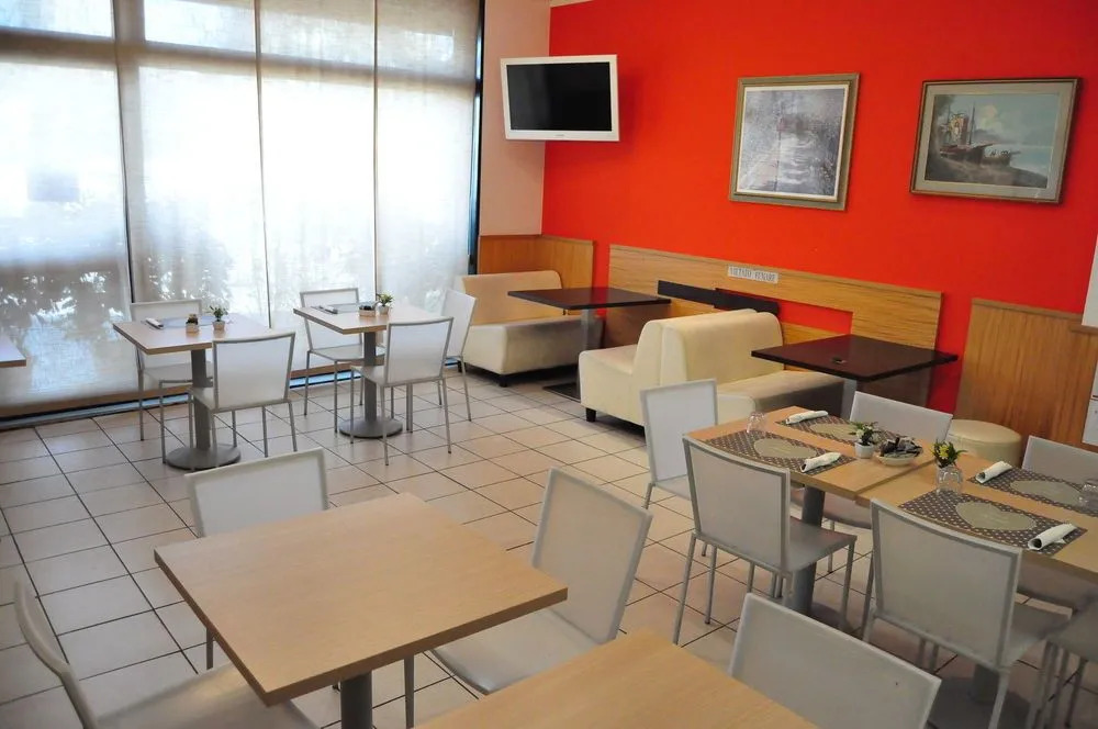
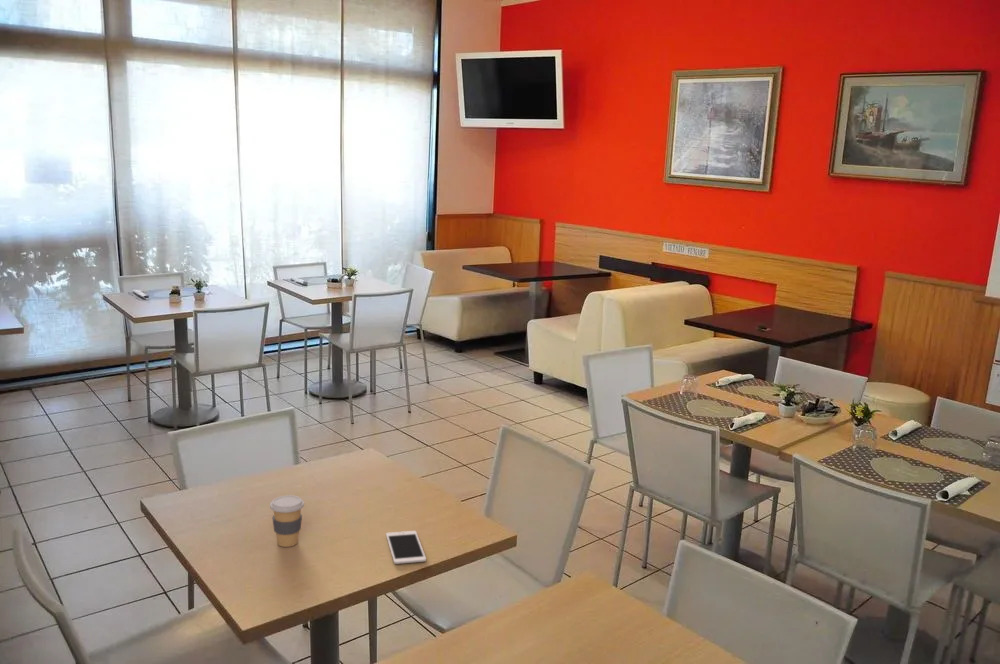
+ coffee cup [269,494,305,548]
+ cell phone [385,530,427,565]
